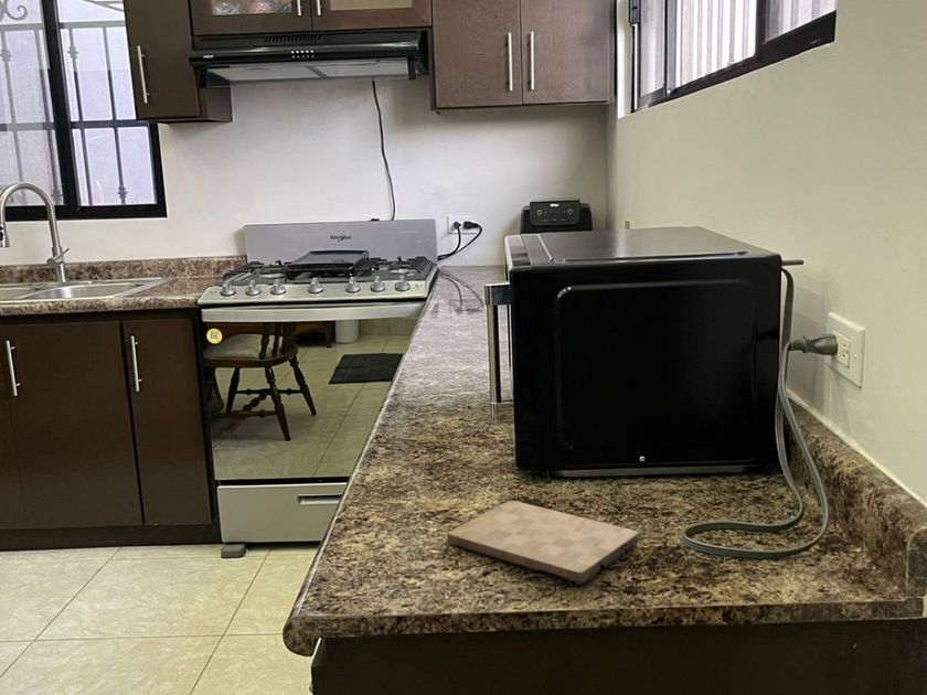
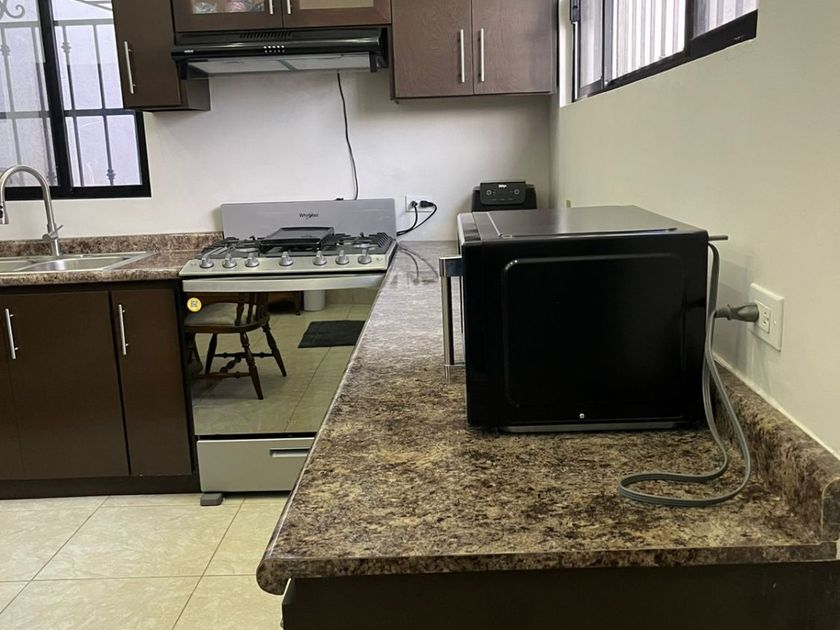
- cutting board [446,500,640,586]
